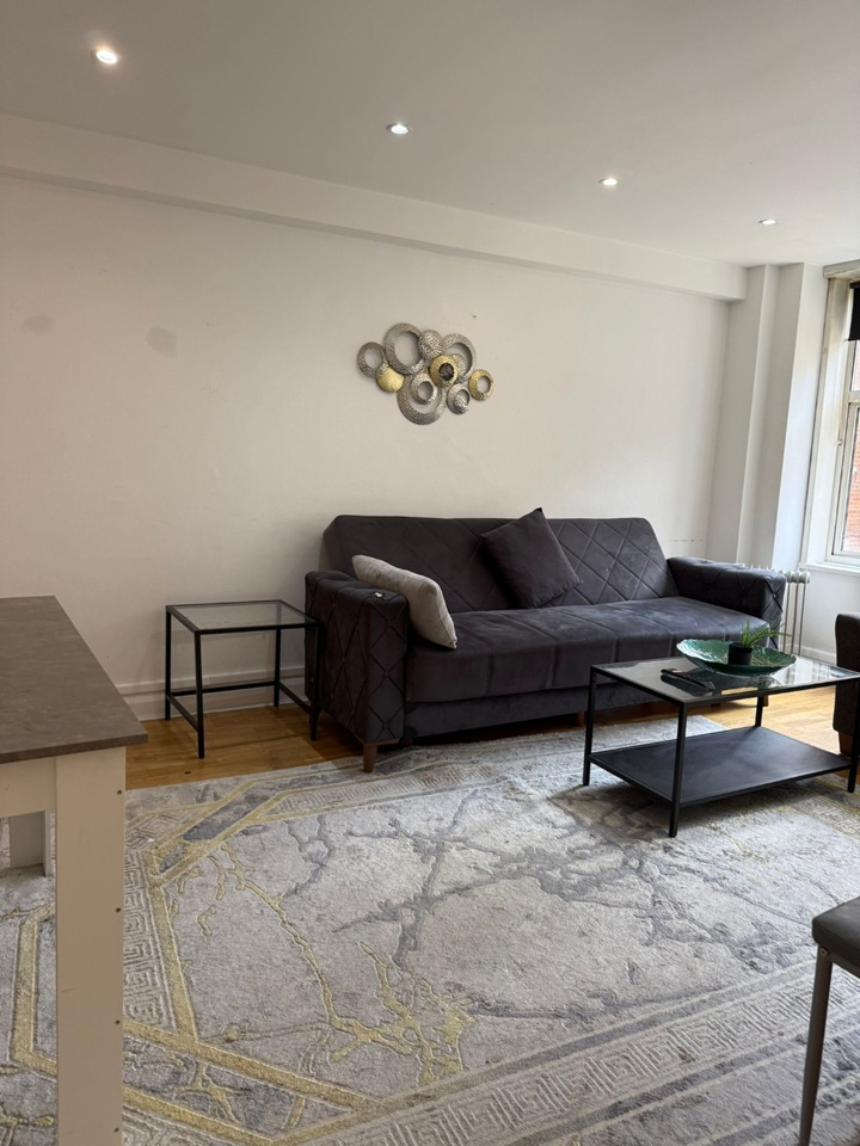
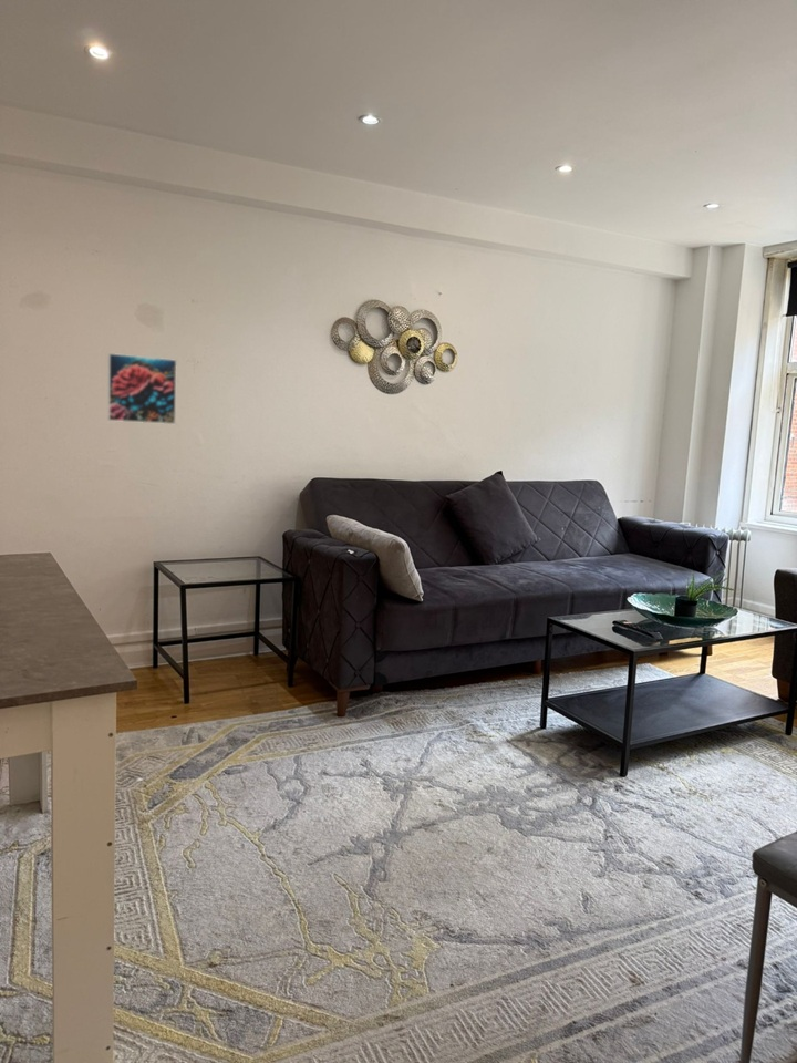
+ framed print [106,352,178,425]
